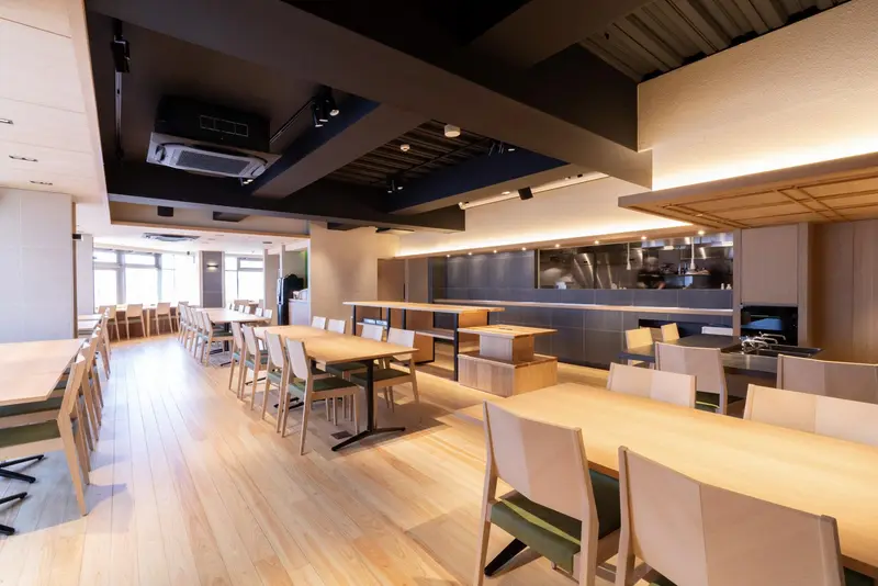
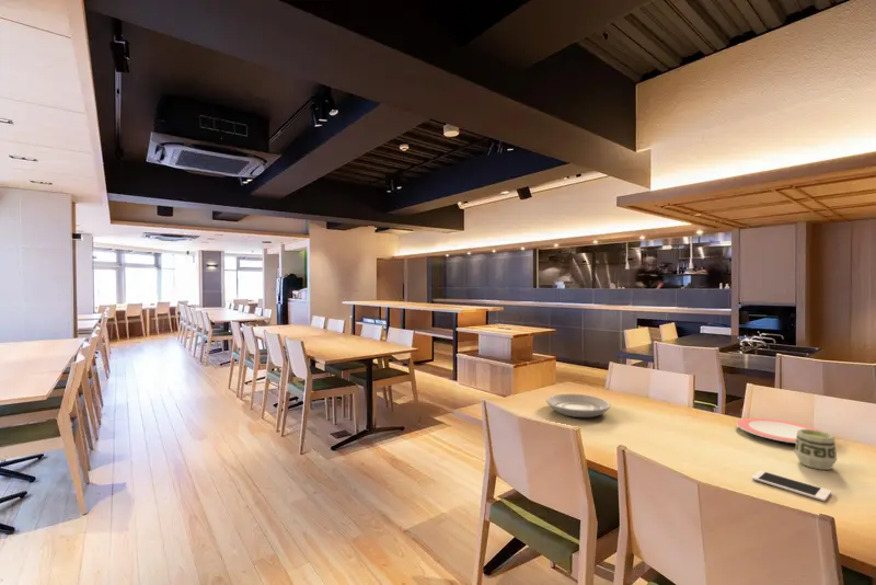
+ cell phone [751,470,832,502]
+ cup [794,429,838,471]
+ plate [545,393,612,418]
+ plate [735,417,822,445]
